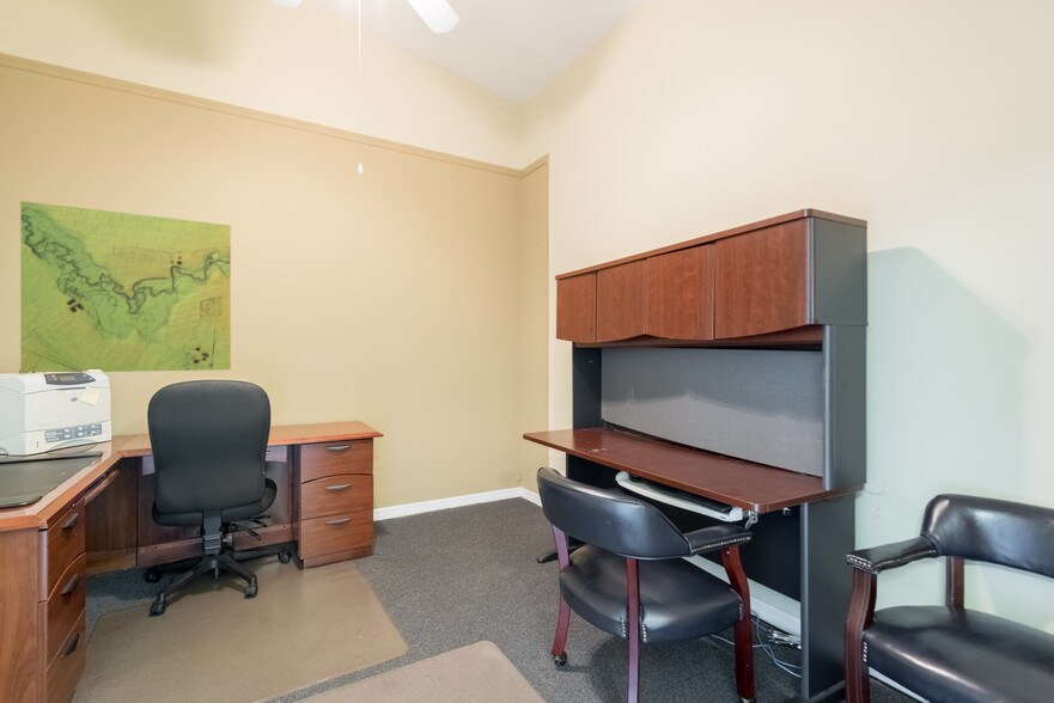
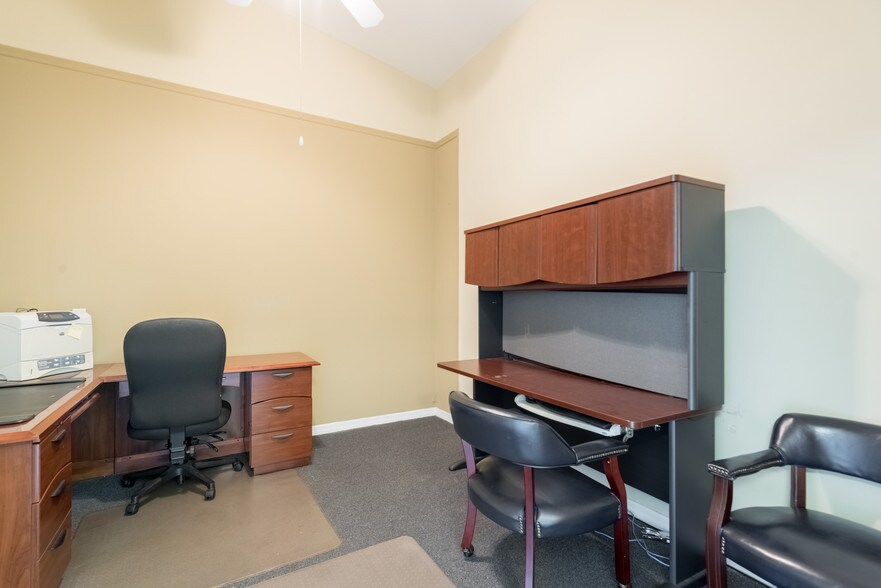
- map [19,200,232,374]
